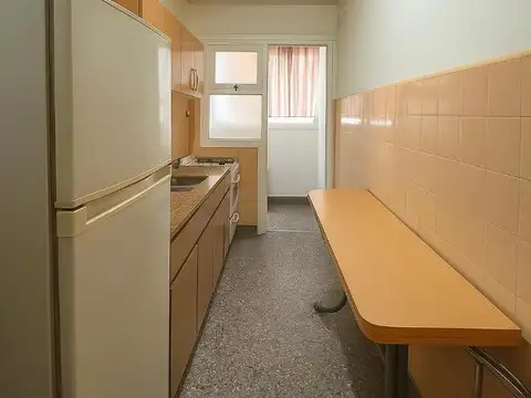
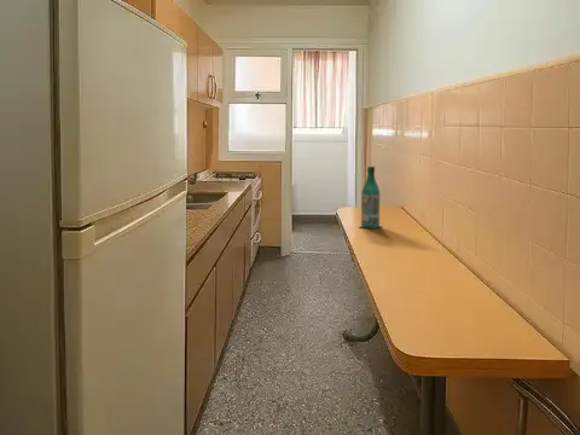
+ bottle [359,166,382,230]
